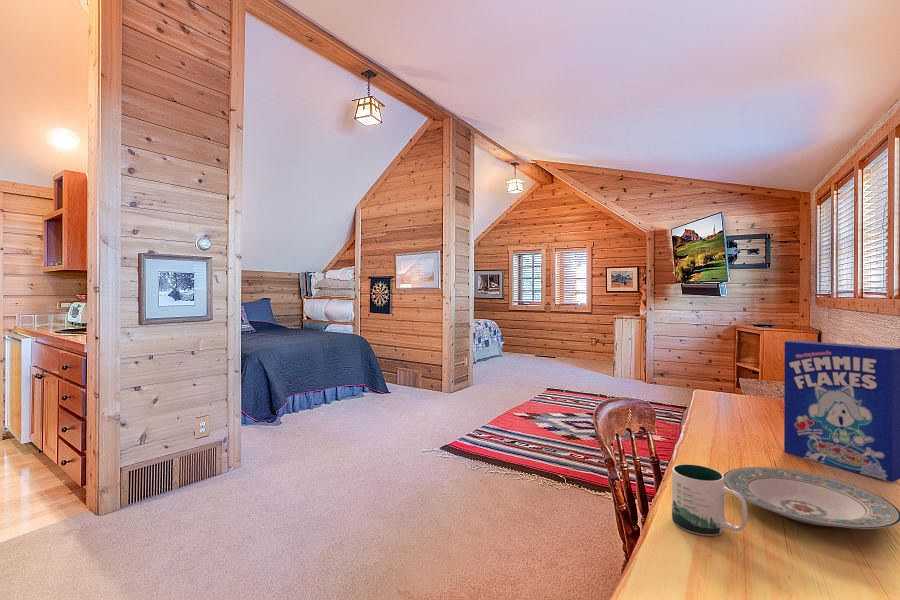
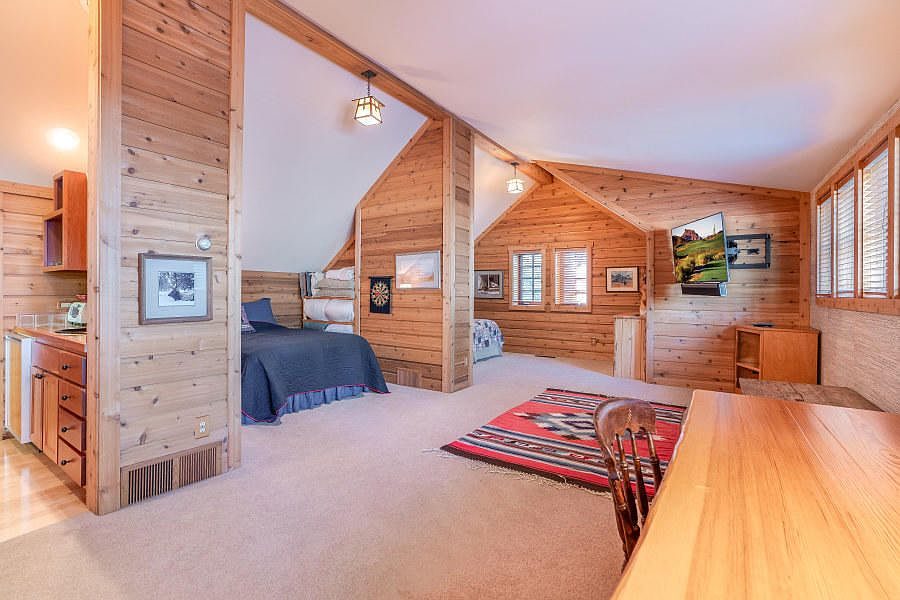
- cereal box [783,339,900,483]
- plate [723,466,900,530]
- mug [671,463,748,537]
